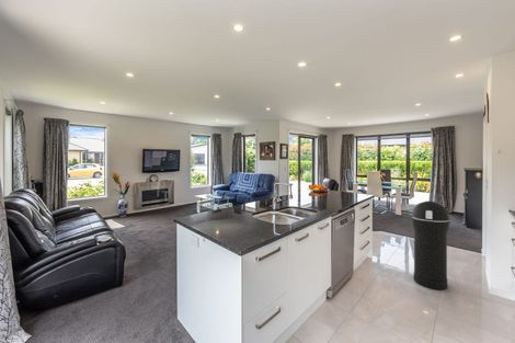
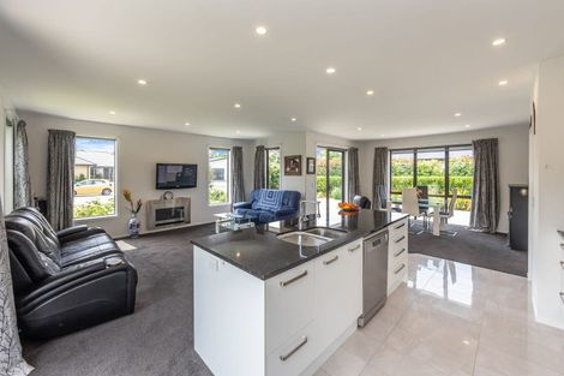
- trash can [411,201,451,290]
